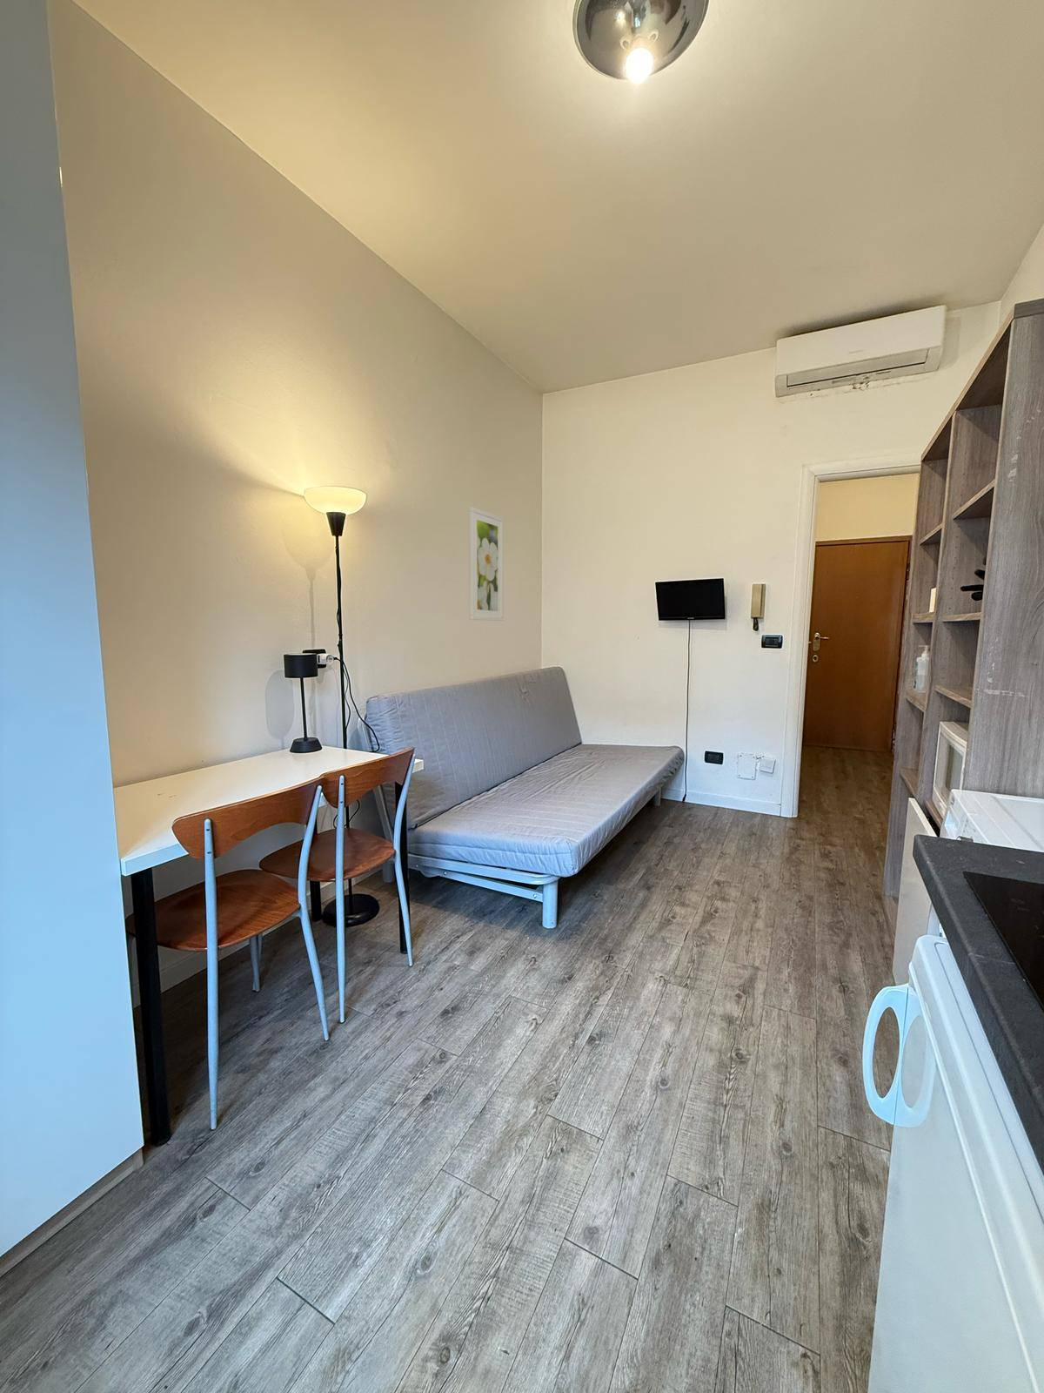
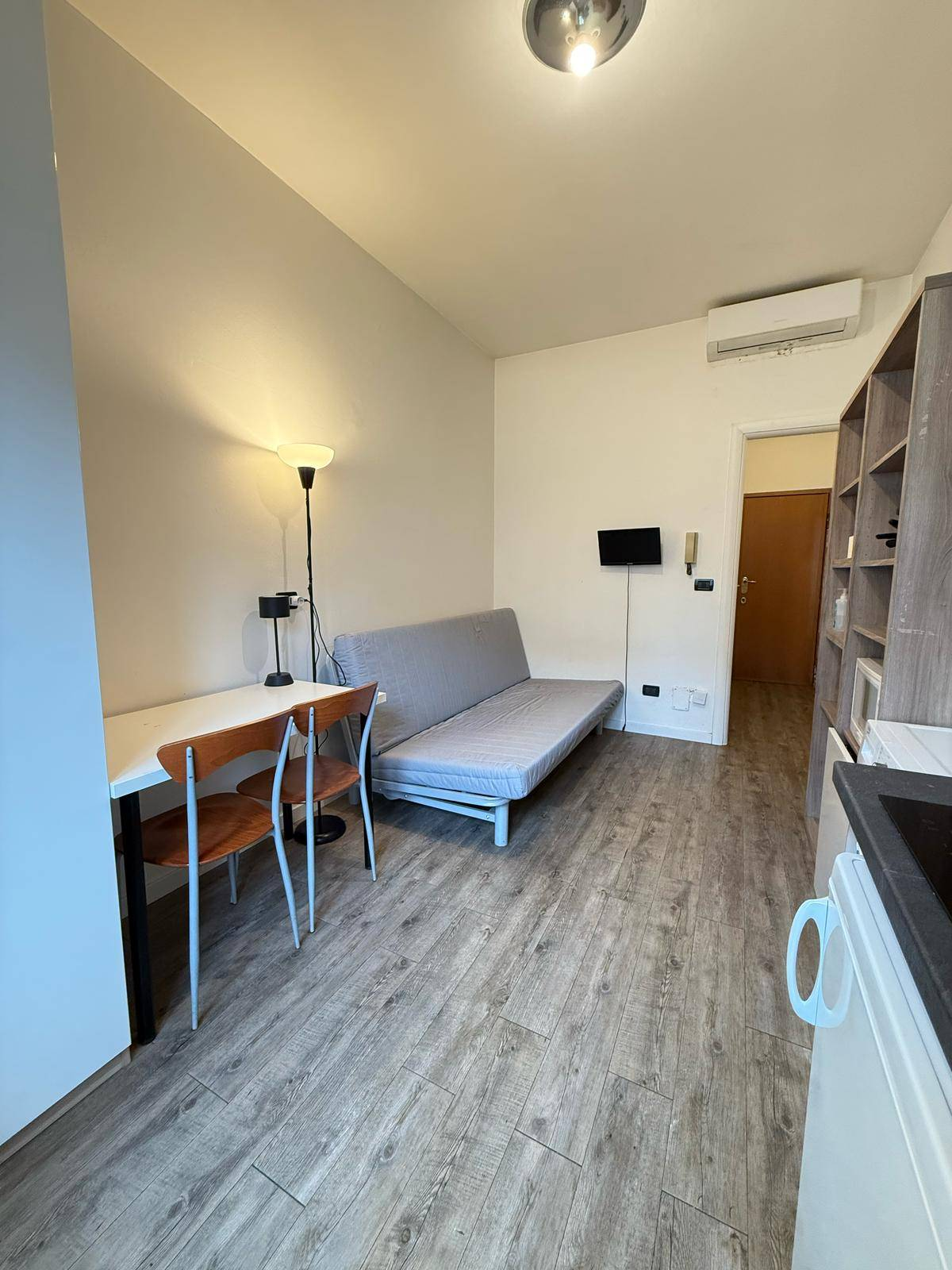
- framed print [468,506,504,622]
